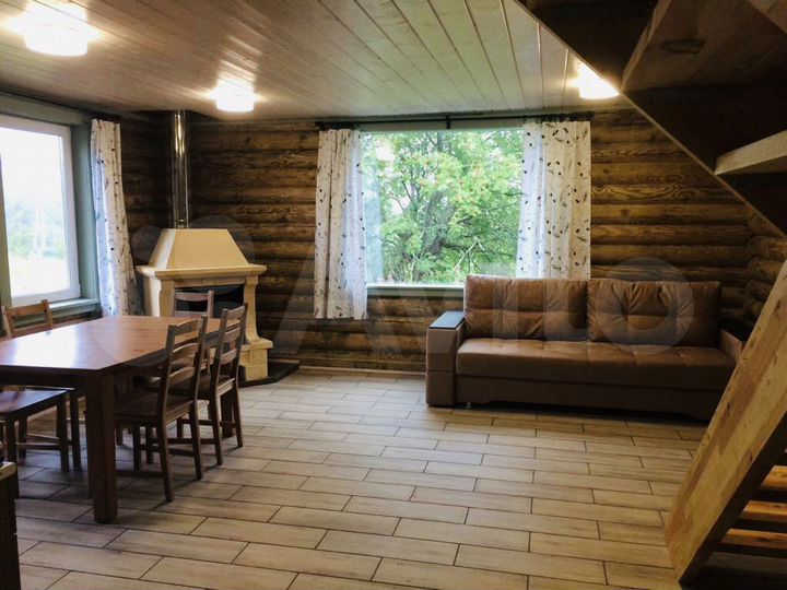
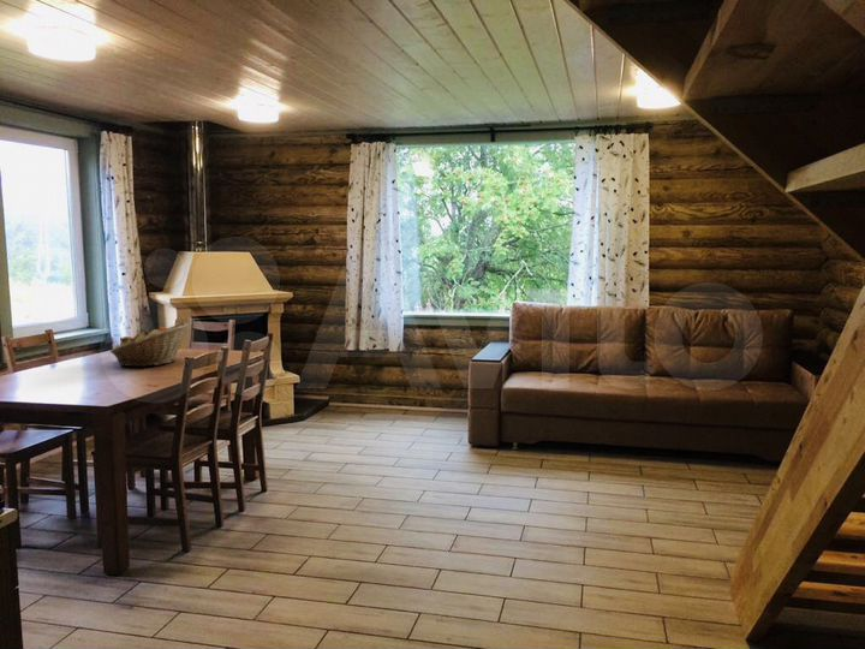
+ fruit basket [108,322,190,368]
